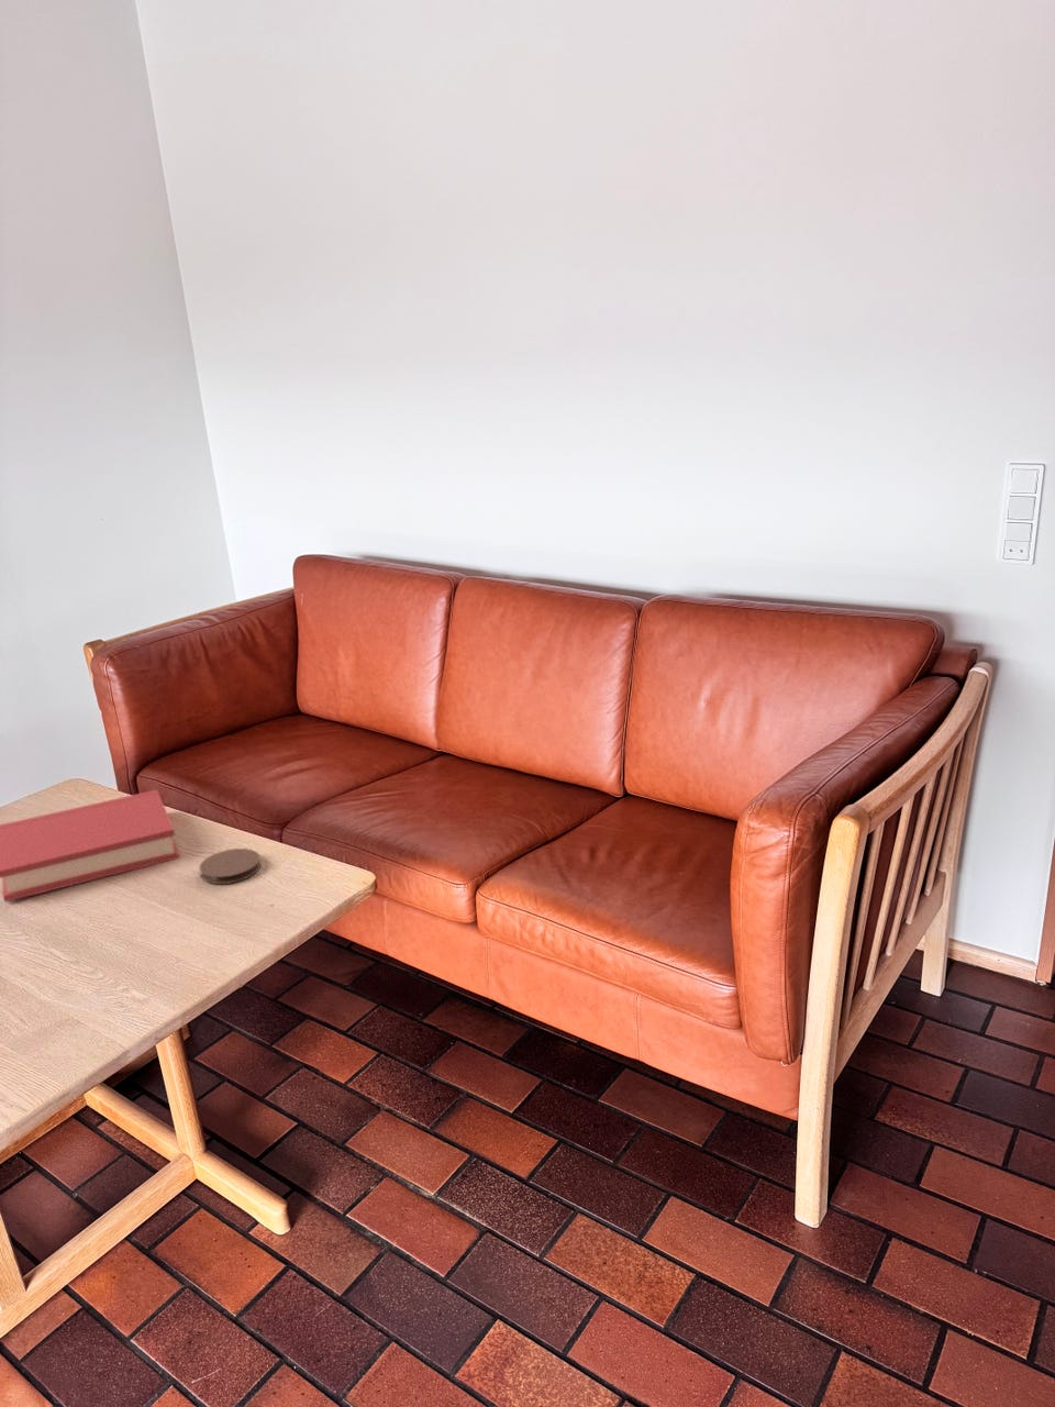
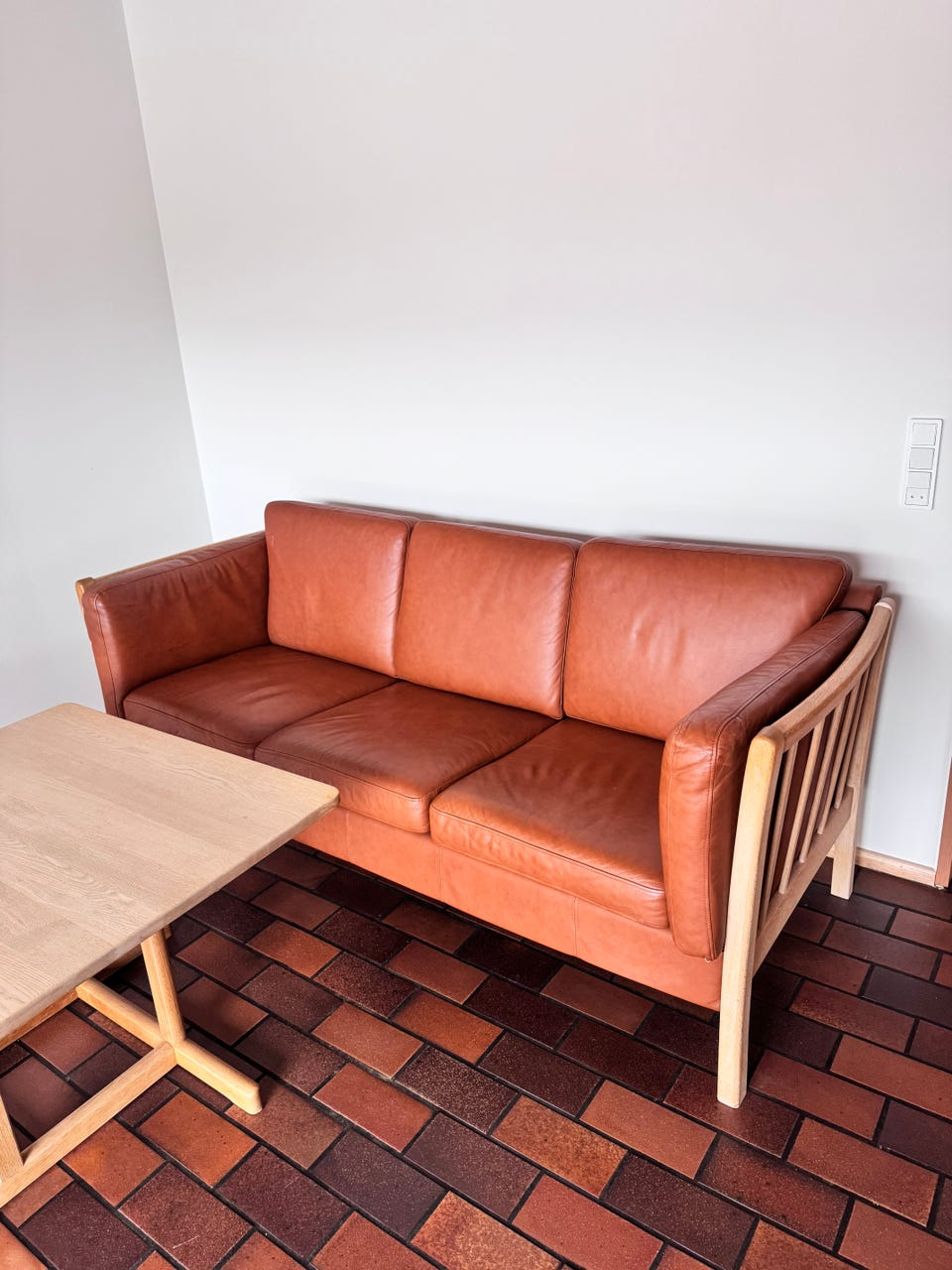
- coaster [198,848,262,885]
- hardback book [0,789,181,904]
